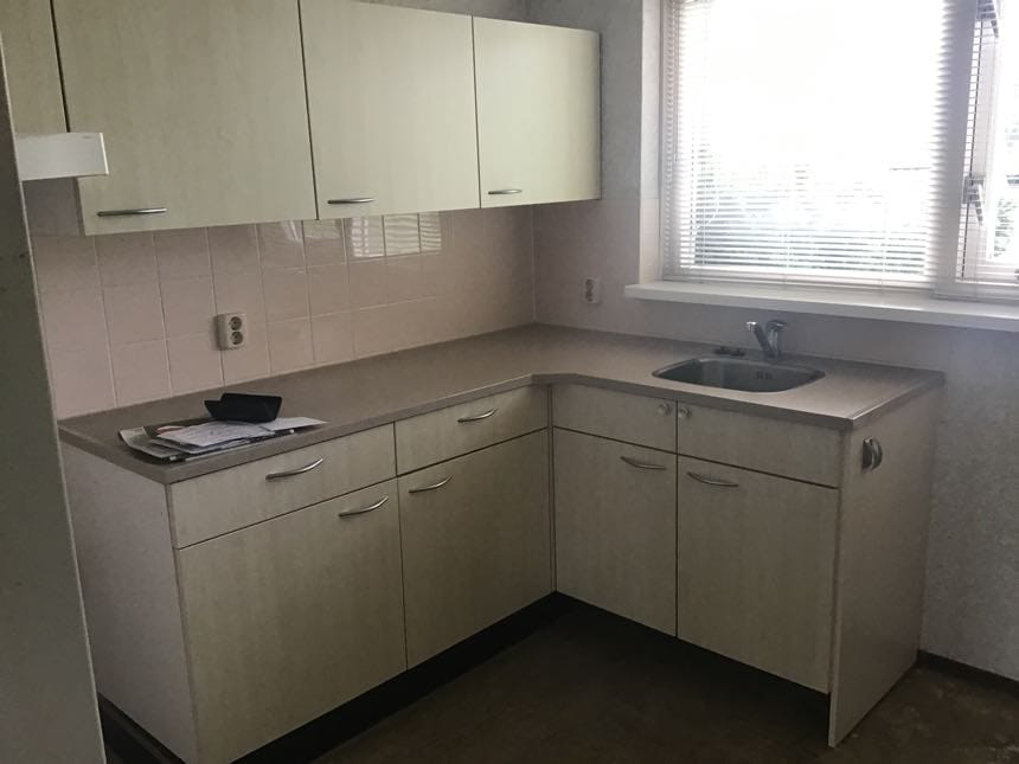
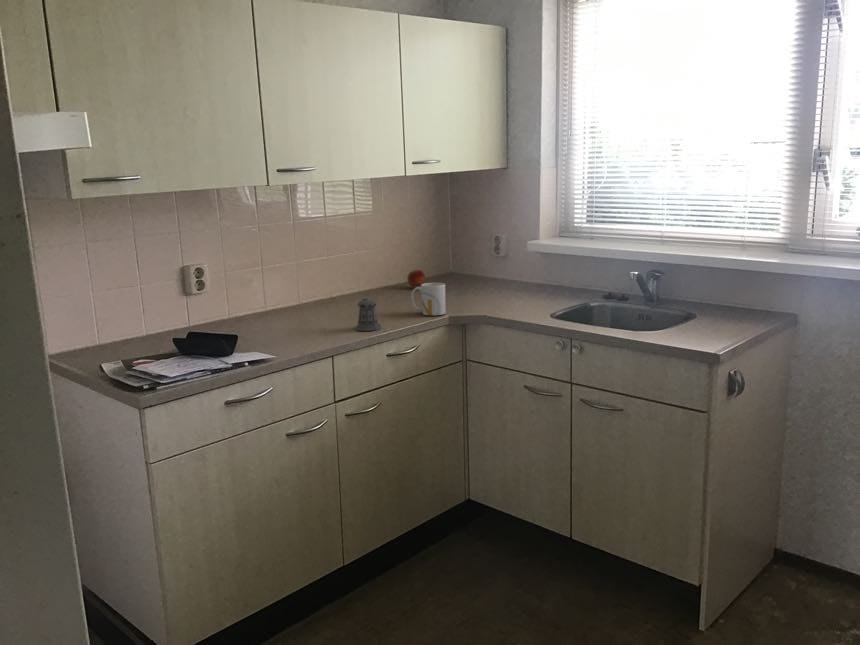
+ apple [407,268,426,289]
+ mug [410,282,447,316]
+ pepper shaker [354,297,382,332]
